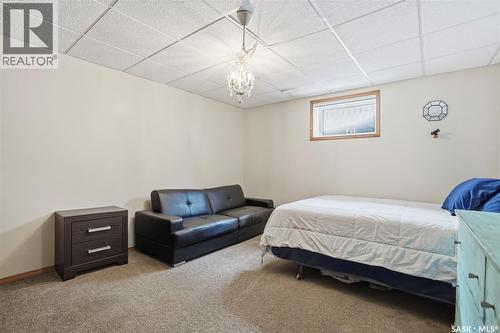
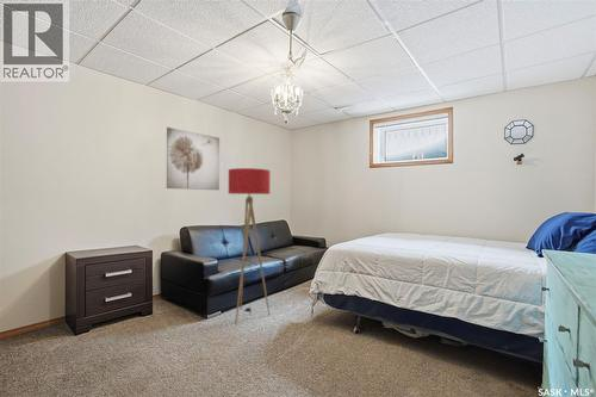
+ wall art [166,126,221,191]
+ floor lamp [228,167,272,324]
